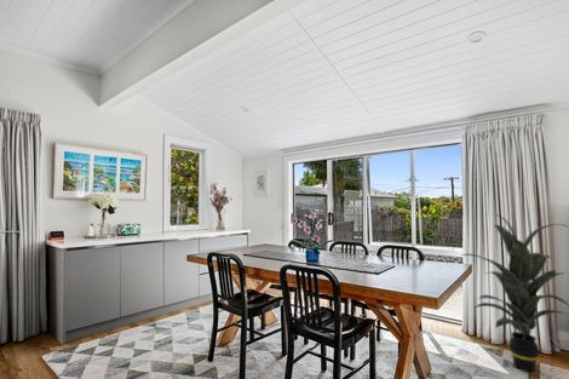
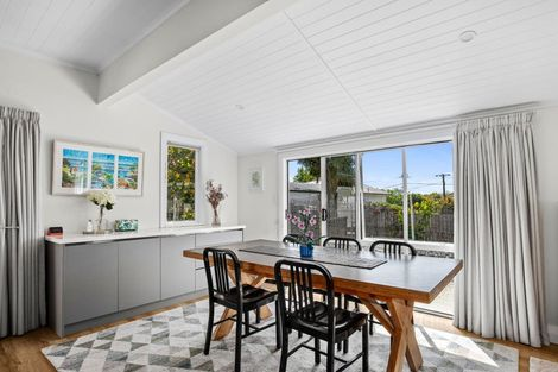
- indoor plant [461,213,569,373]
